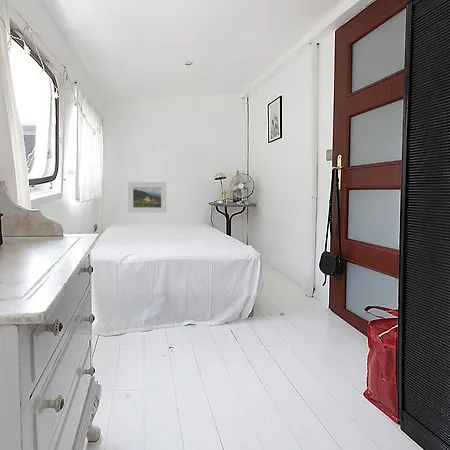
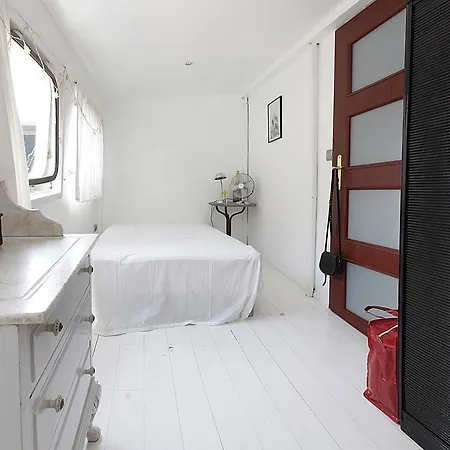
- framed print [127,181,167,214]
